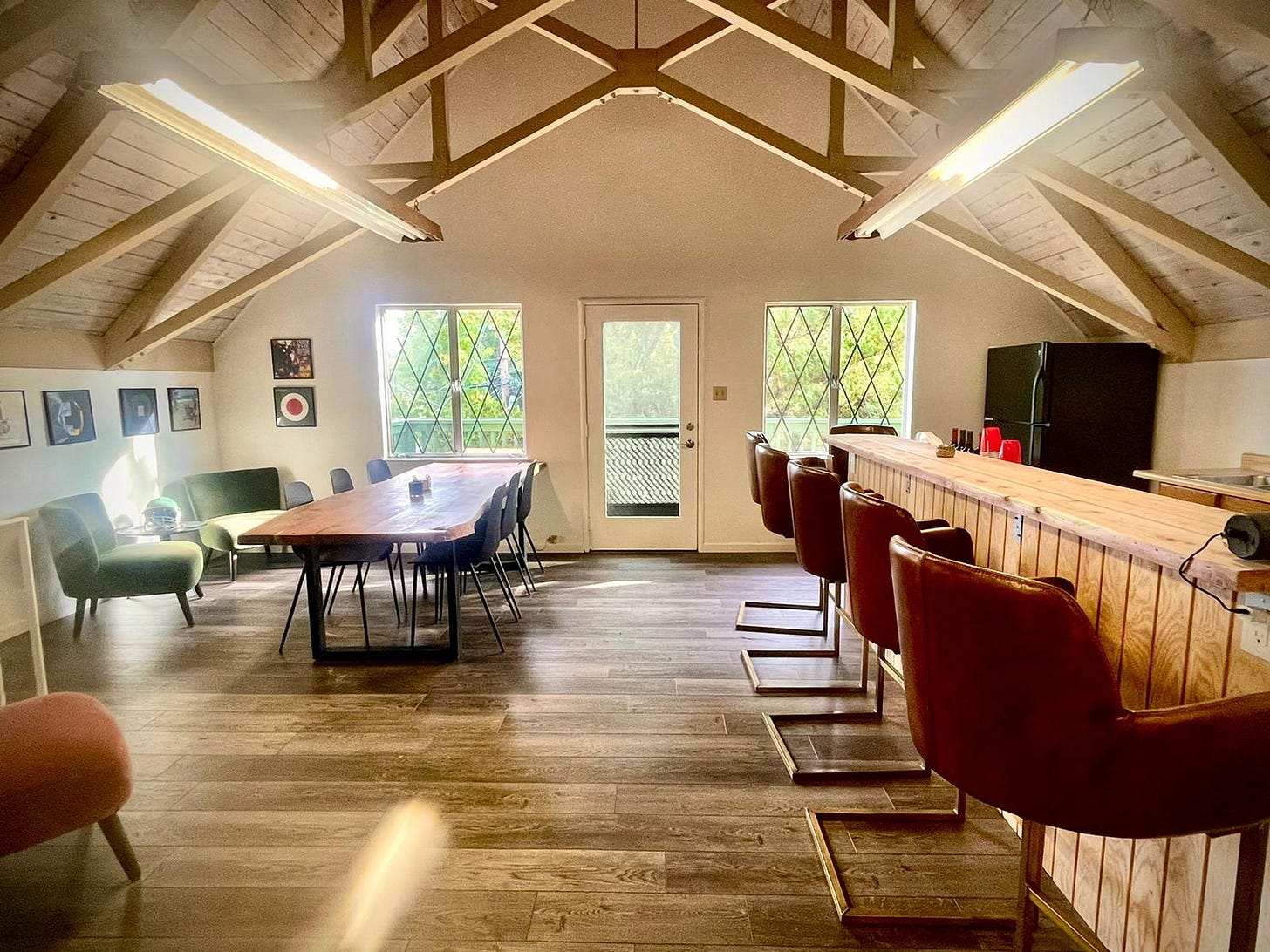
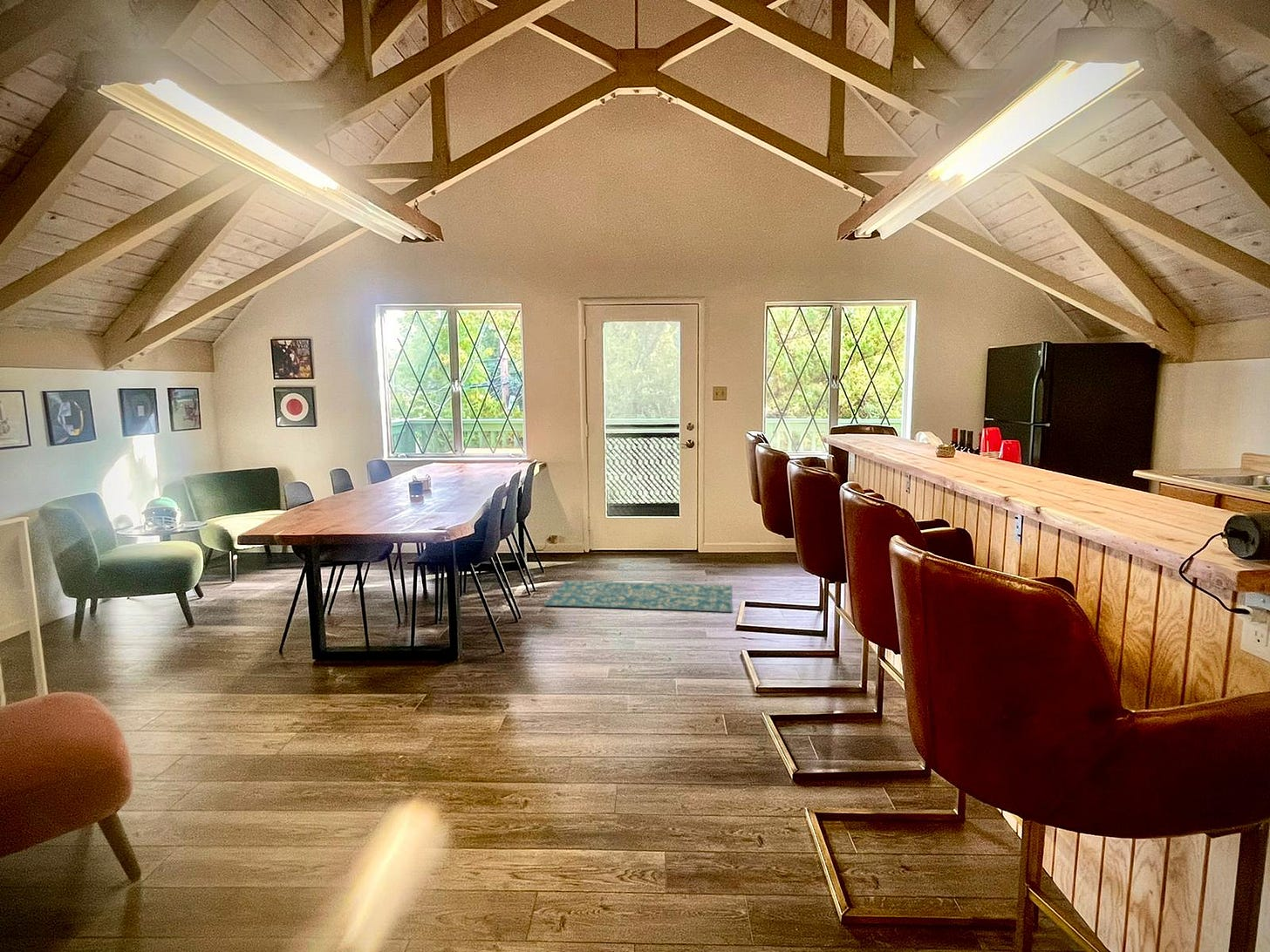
+ rug [543,579,734,613]
